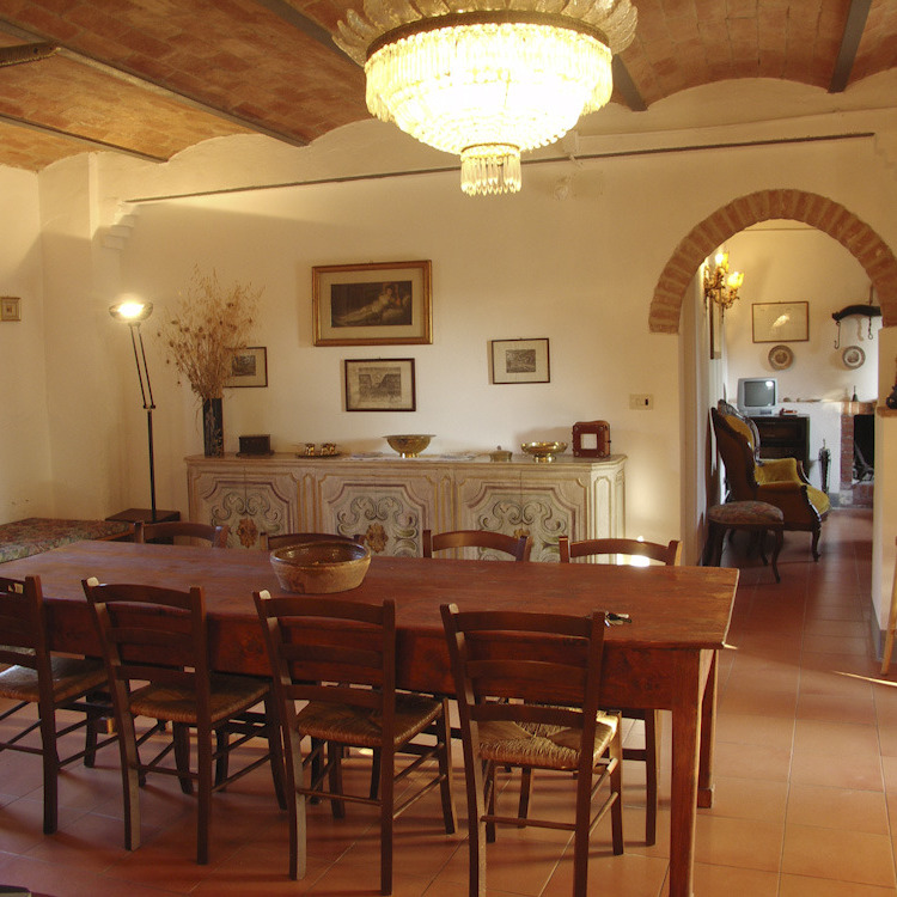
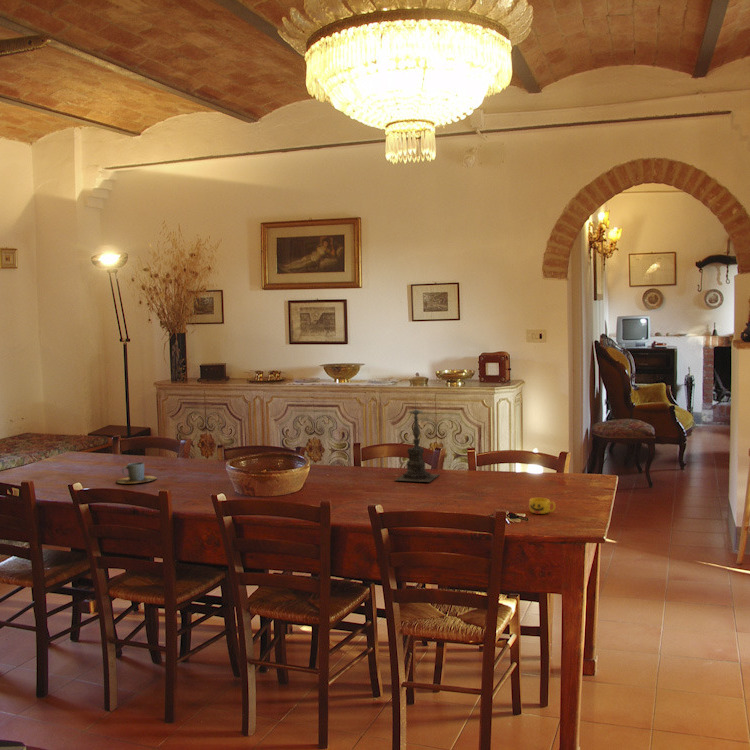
+ candle holder [394,399,440,483]
+ cup [528,497,556,515]
+ cup [115,461,157,484]
